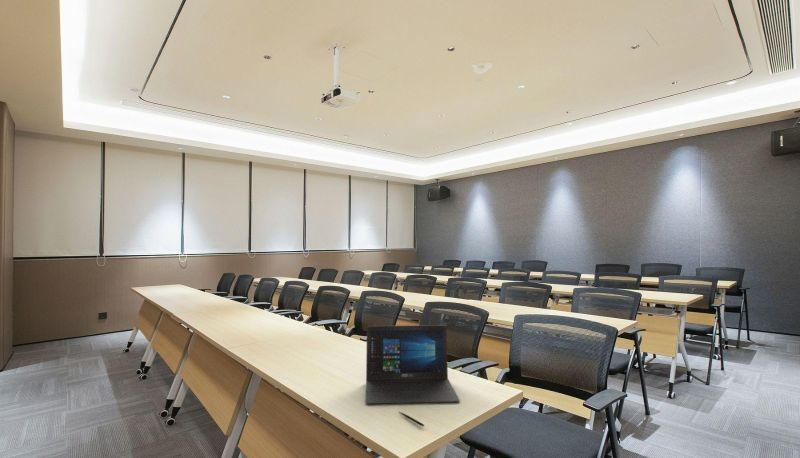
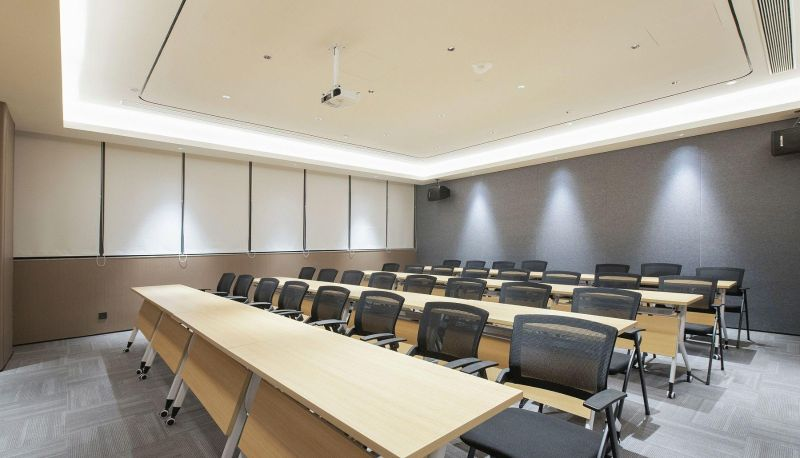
- pen [397,410,425,428]
- laptop [364,324,461,405]
